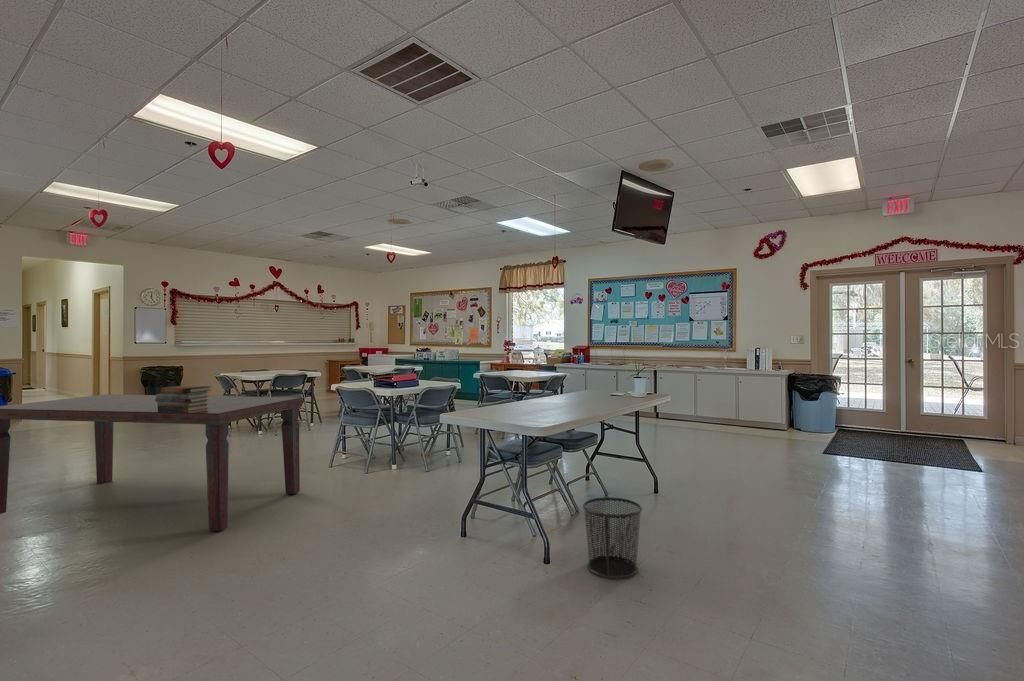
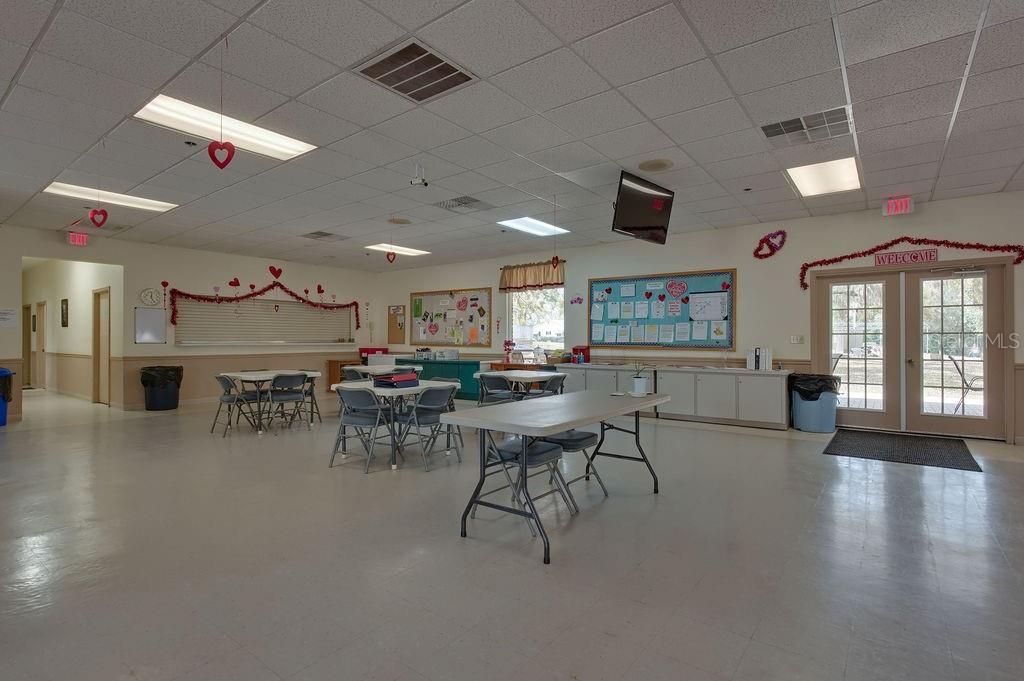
- waste bin [582,496,643,580]
- book stack [155,385,212,411]
- dining table [0,393,303,532]
